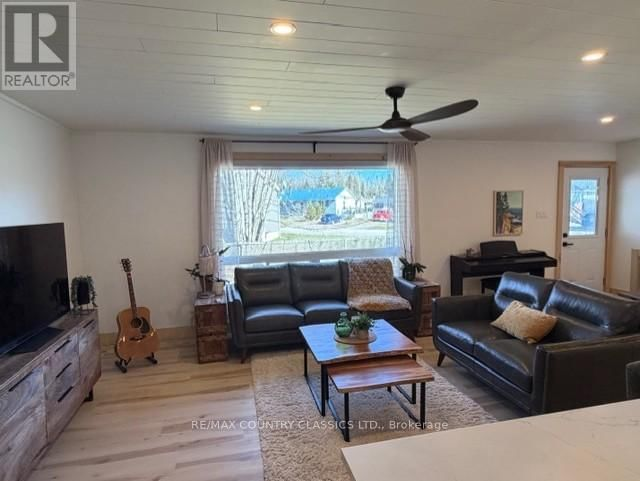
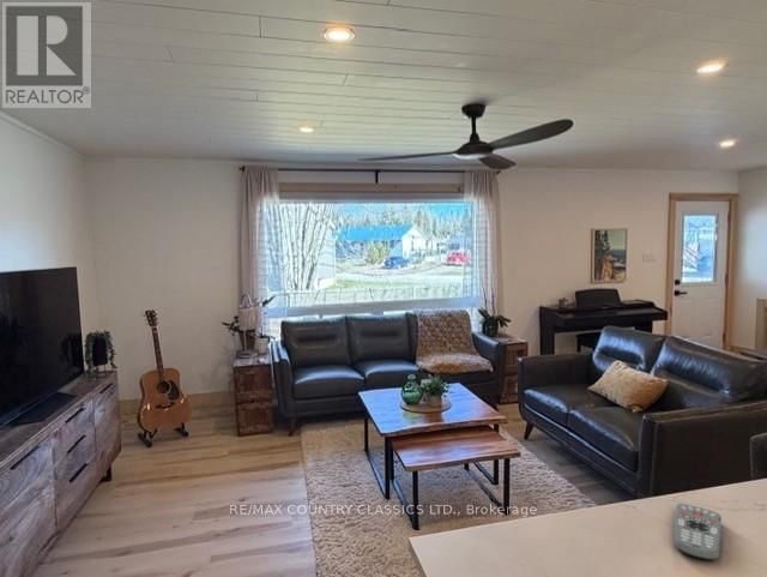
+ remote control [674,503,724,561]
